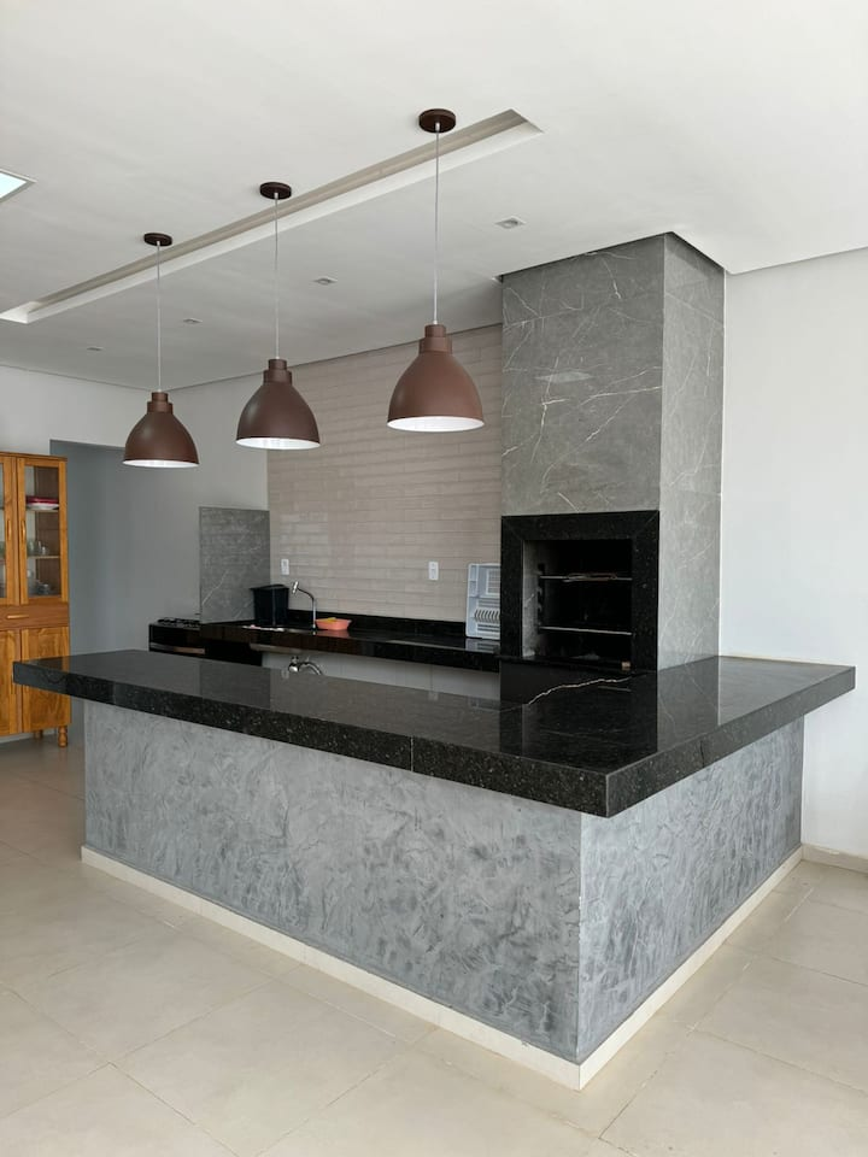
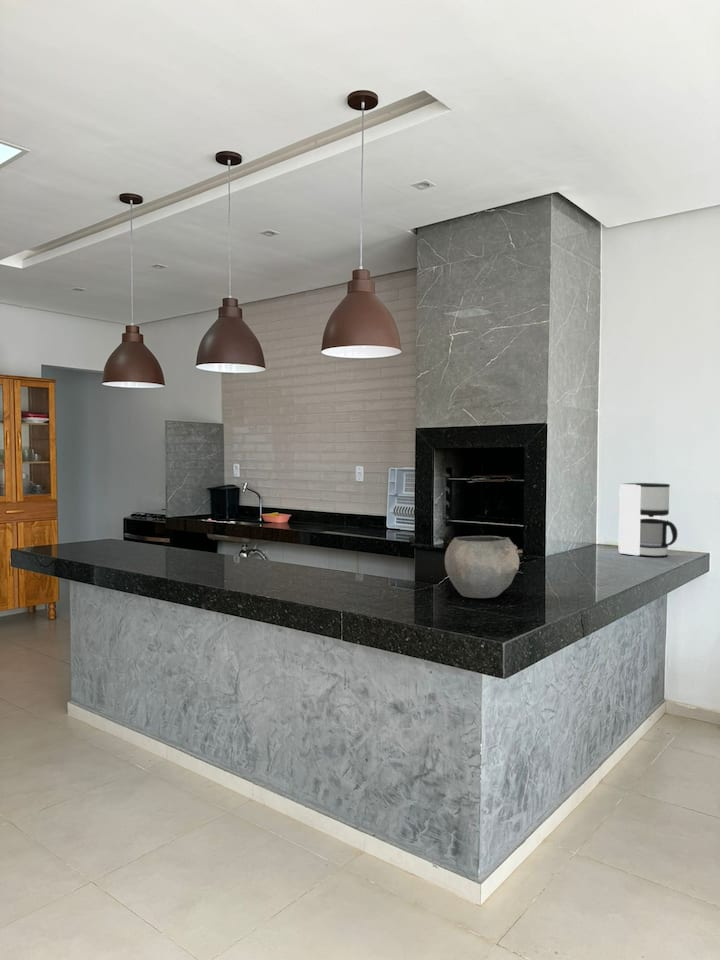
+ coffee maker [618,482,679,558]
+ bowl [444,535,520,599]
